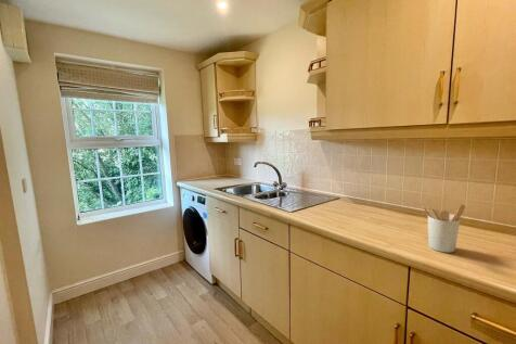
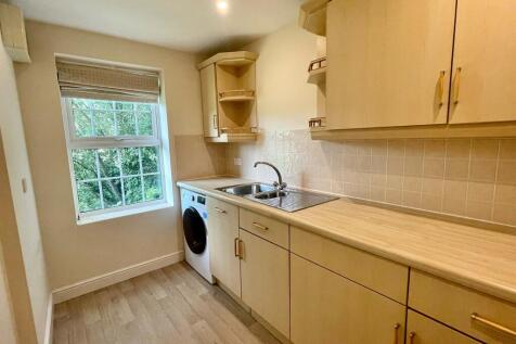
- utensil holder [422,204,466,254]
